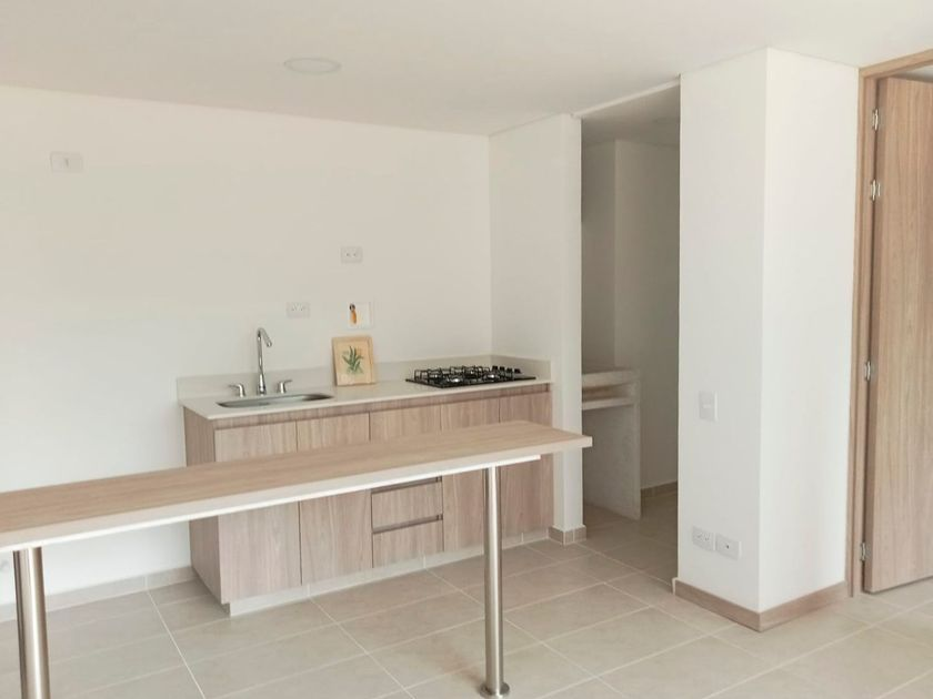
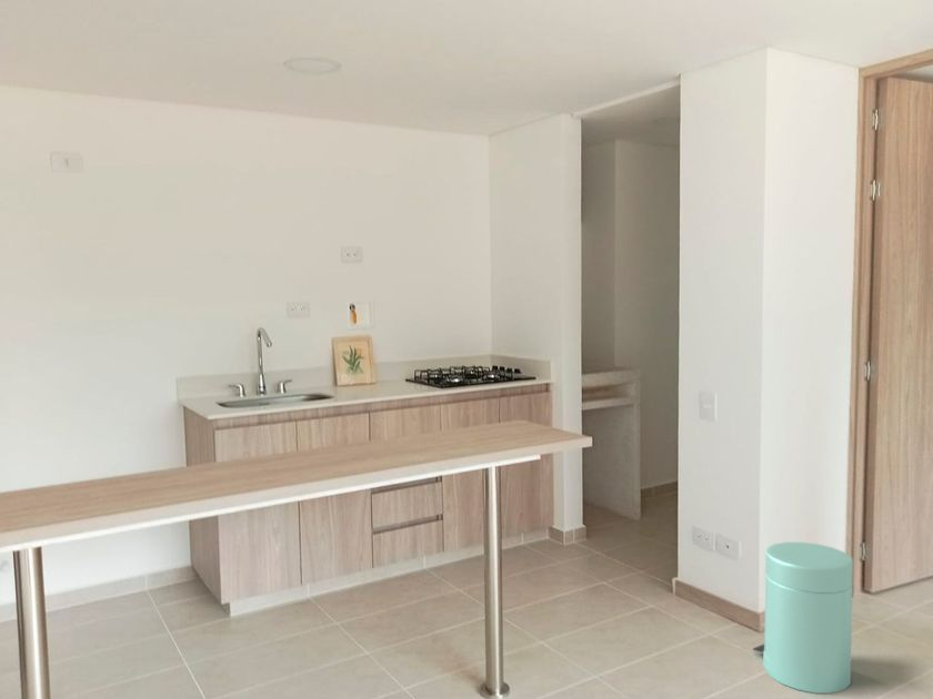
+ trash can [752,541,854,695]
